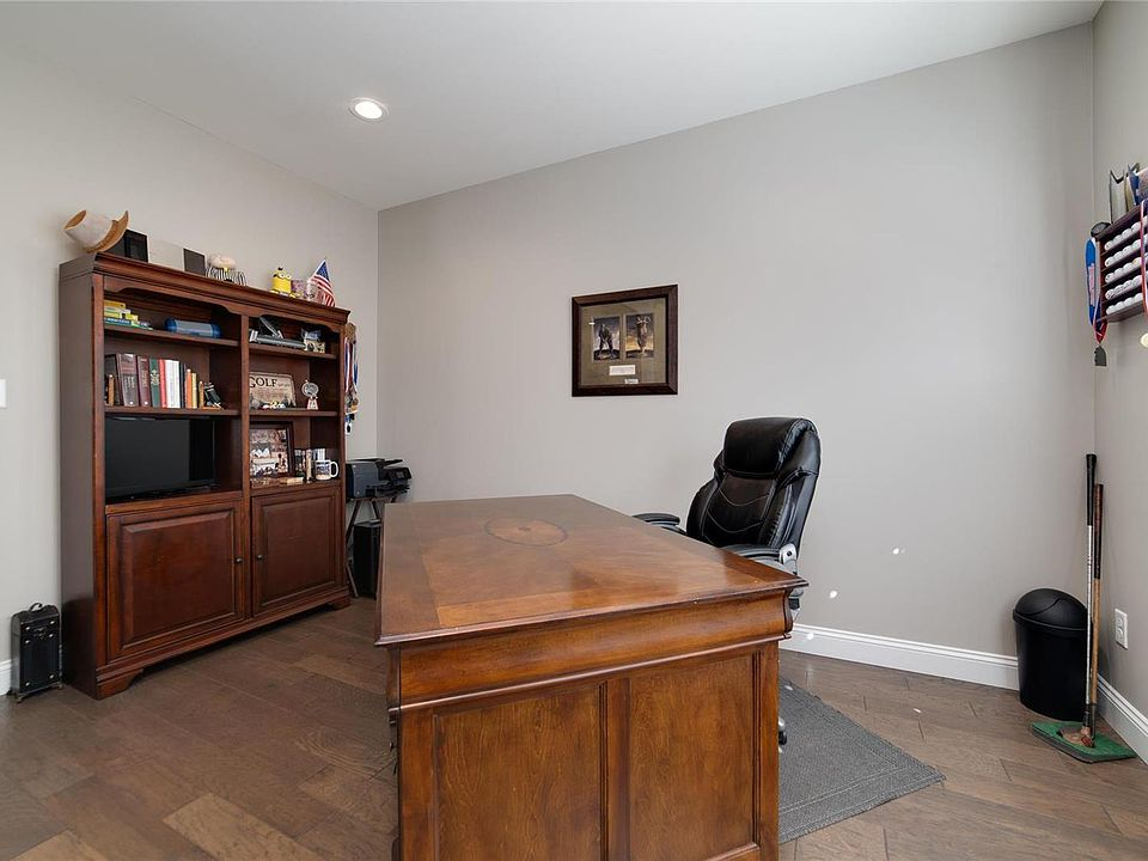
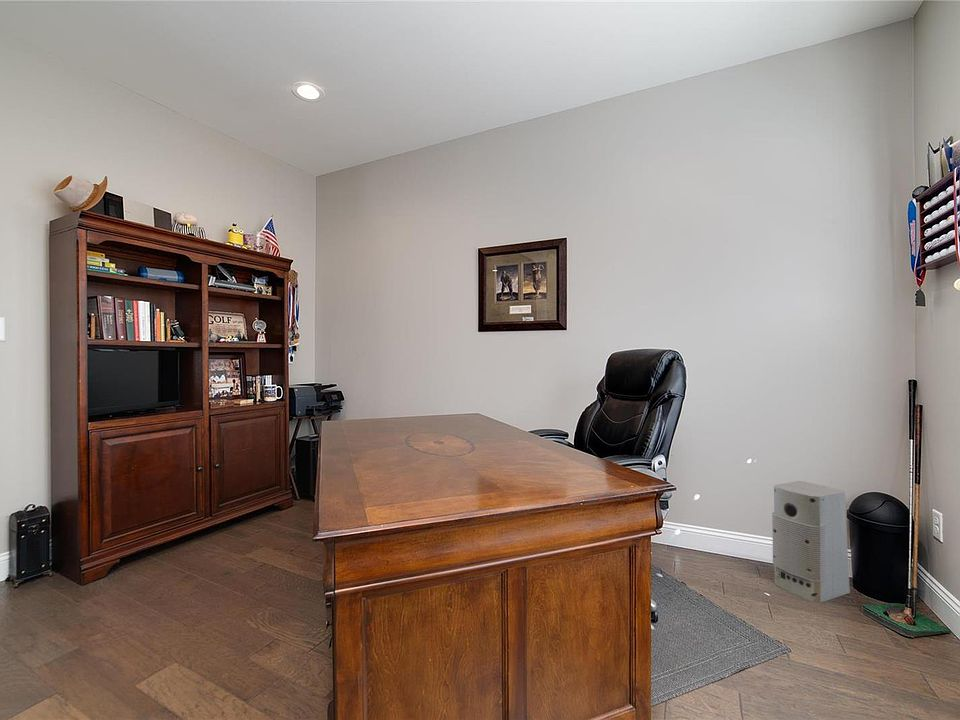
+ air purifier [771,480,851,603]
